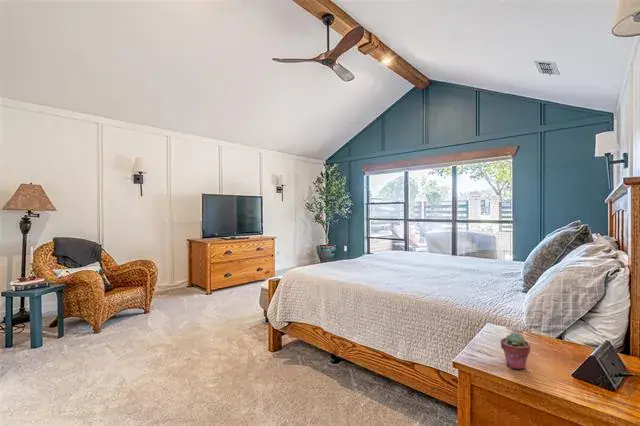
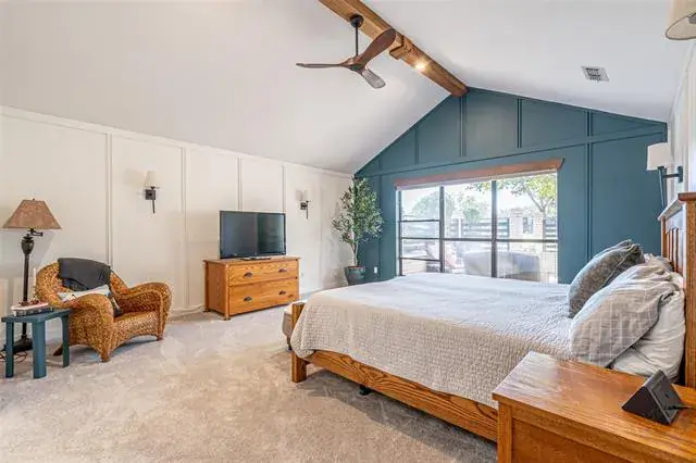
- potted succulent [499,332,531,370]
